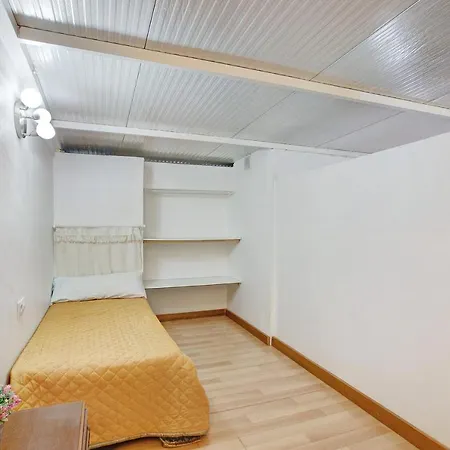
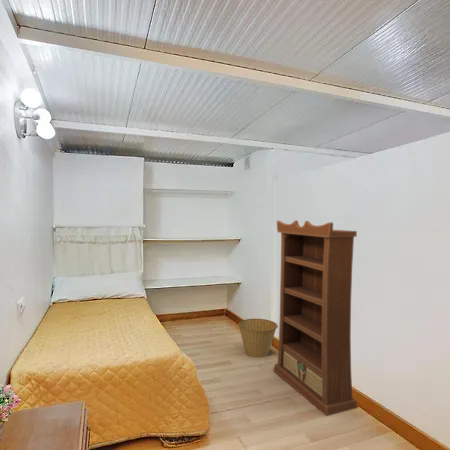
+ bookcase [272,219,359,417]
+ basket [237,318,279,358]
